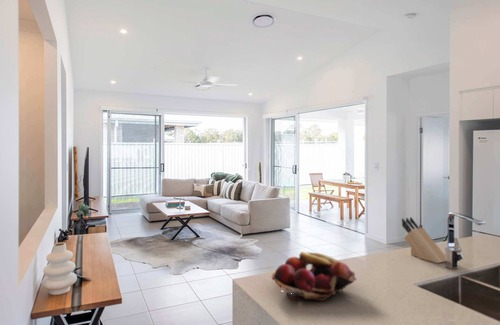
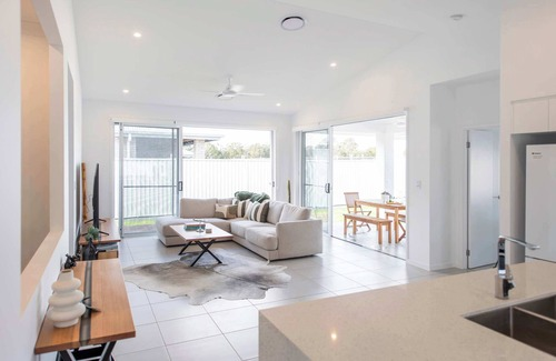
- knife block [401,216,448,264]
- fruit basket [271,251,357,302]
